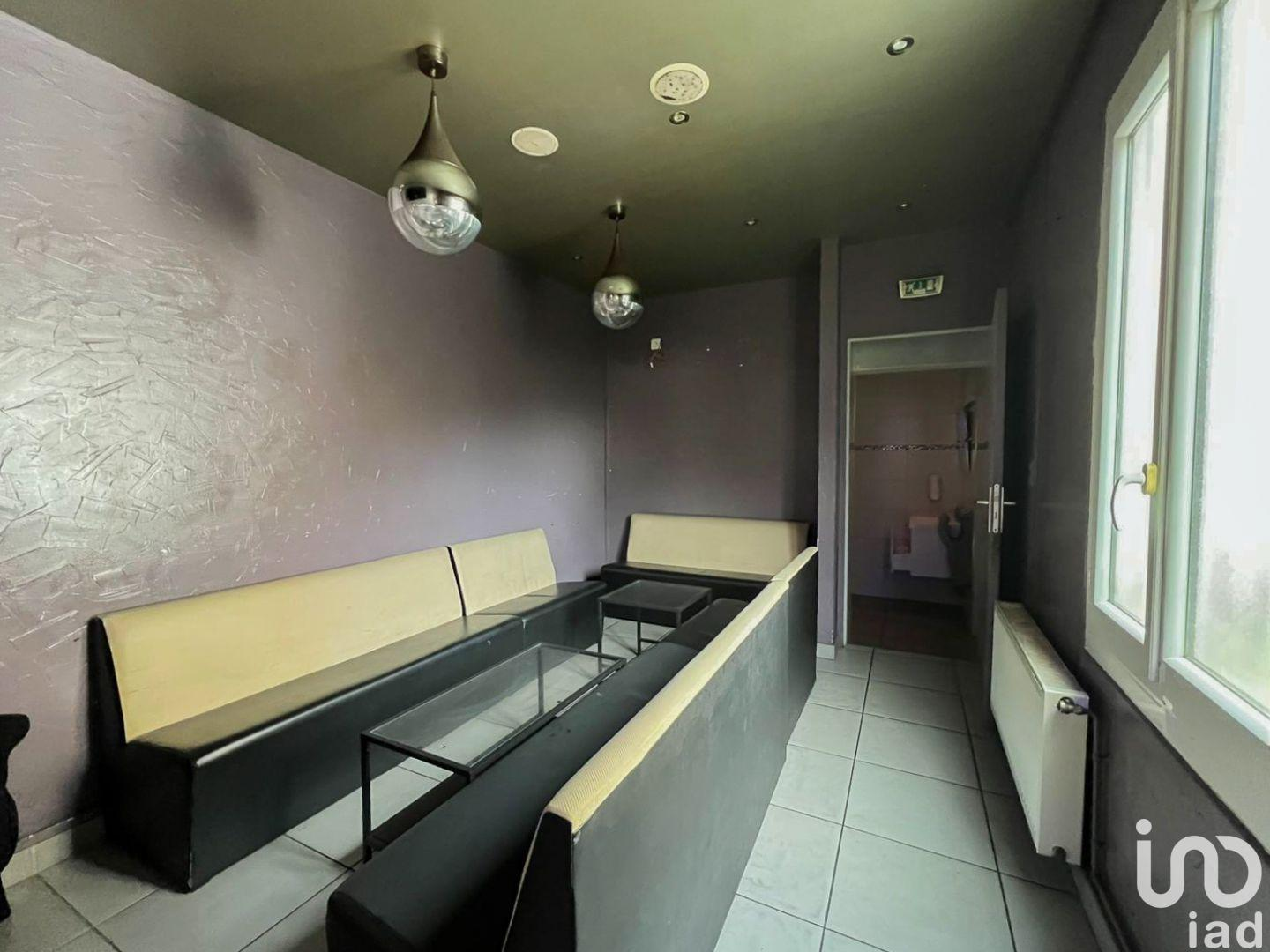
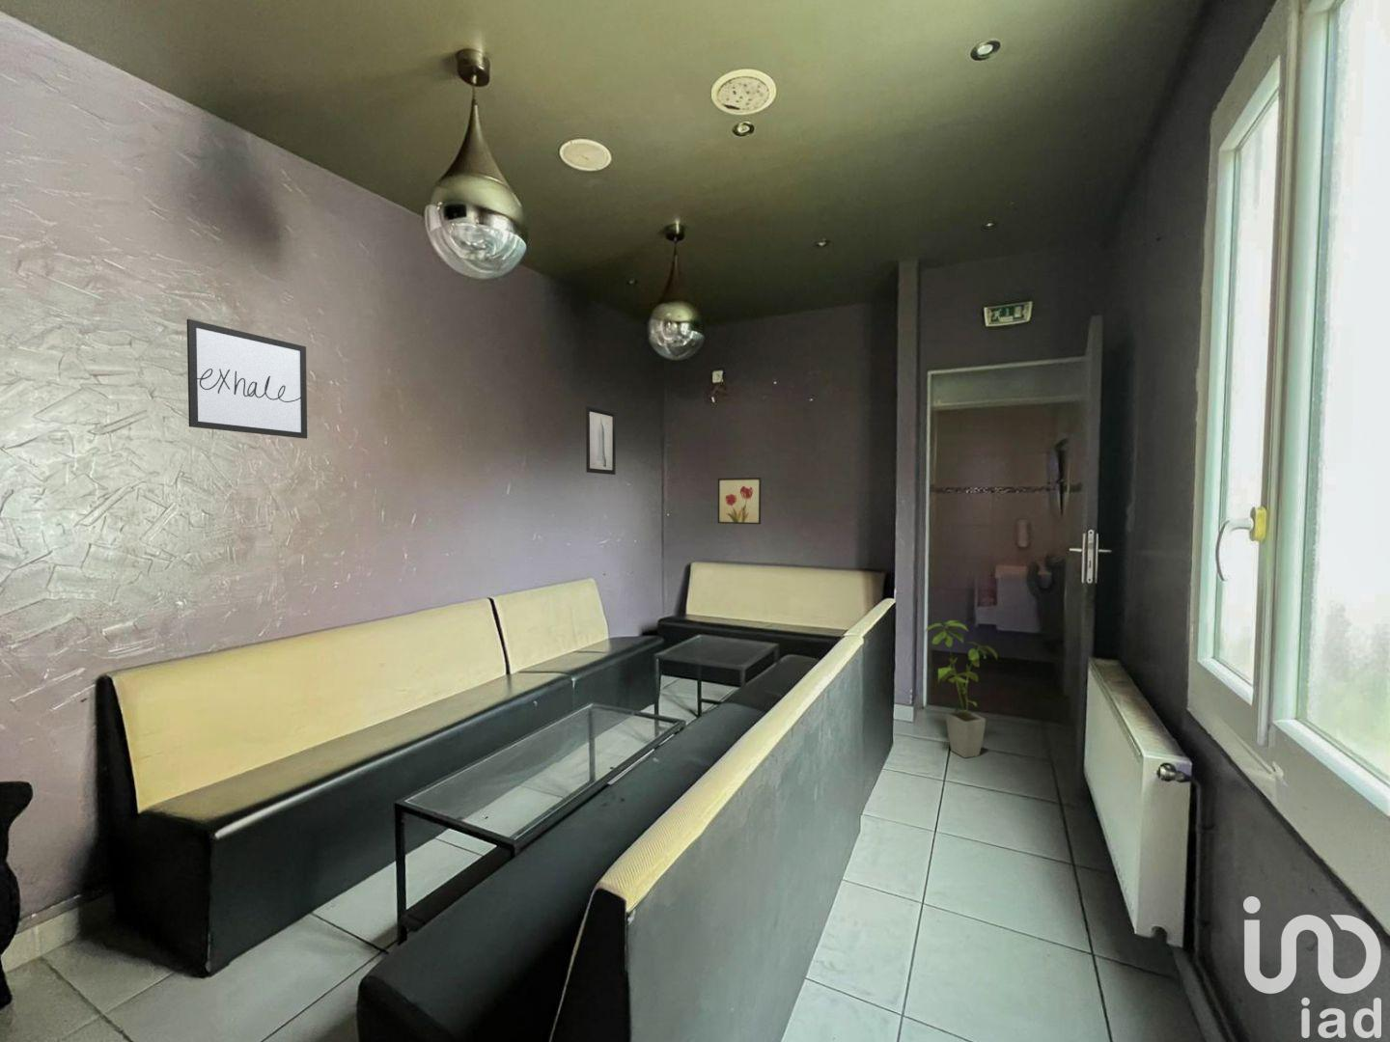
+ wall art [717,476,762,525]
+ house plant [922,620,998,760]
+ wall art [584,405,617,476]
+ wall art [186,319,308,440]
